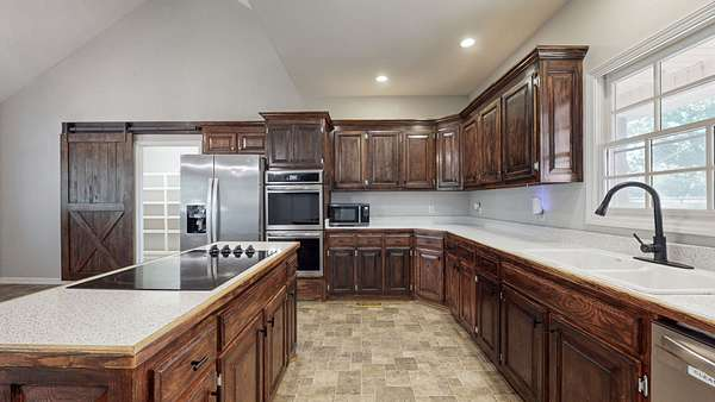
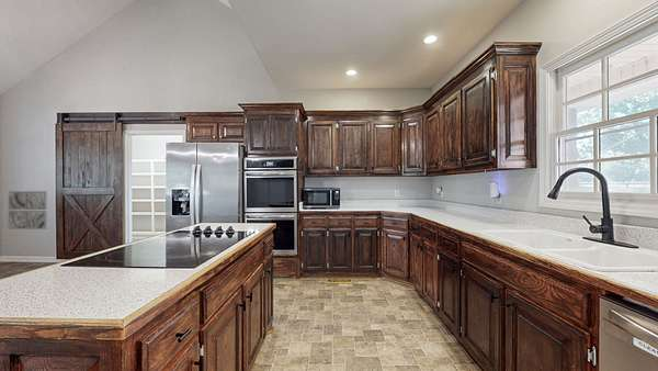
+ wall art [8,190,48,231]
